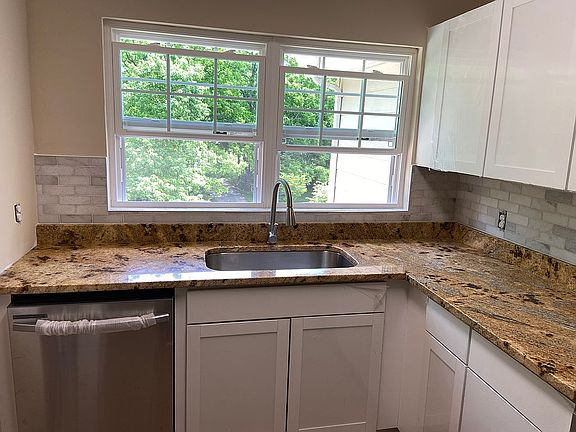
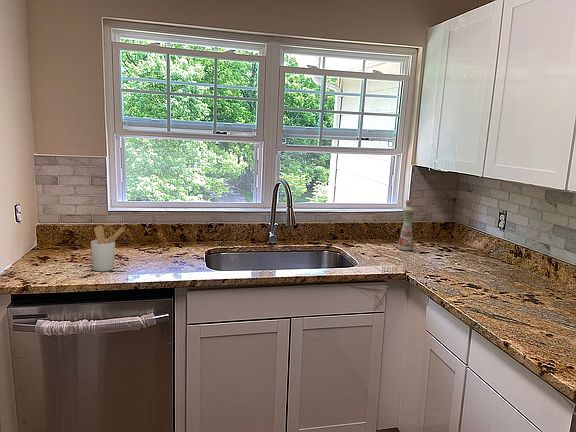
+ bottle [397,199,415,251]
+ utensil holder [90,225,126,272]
